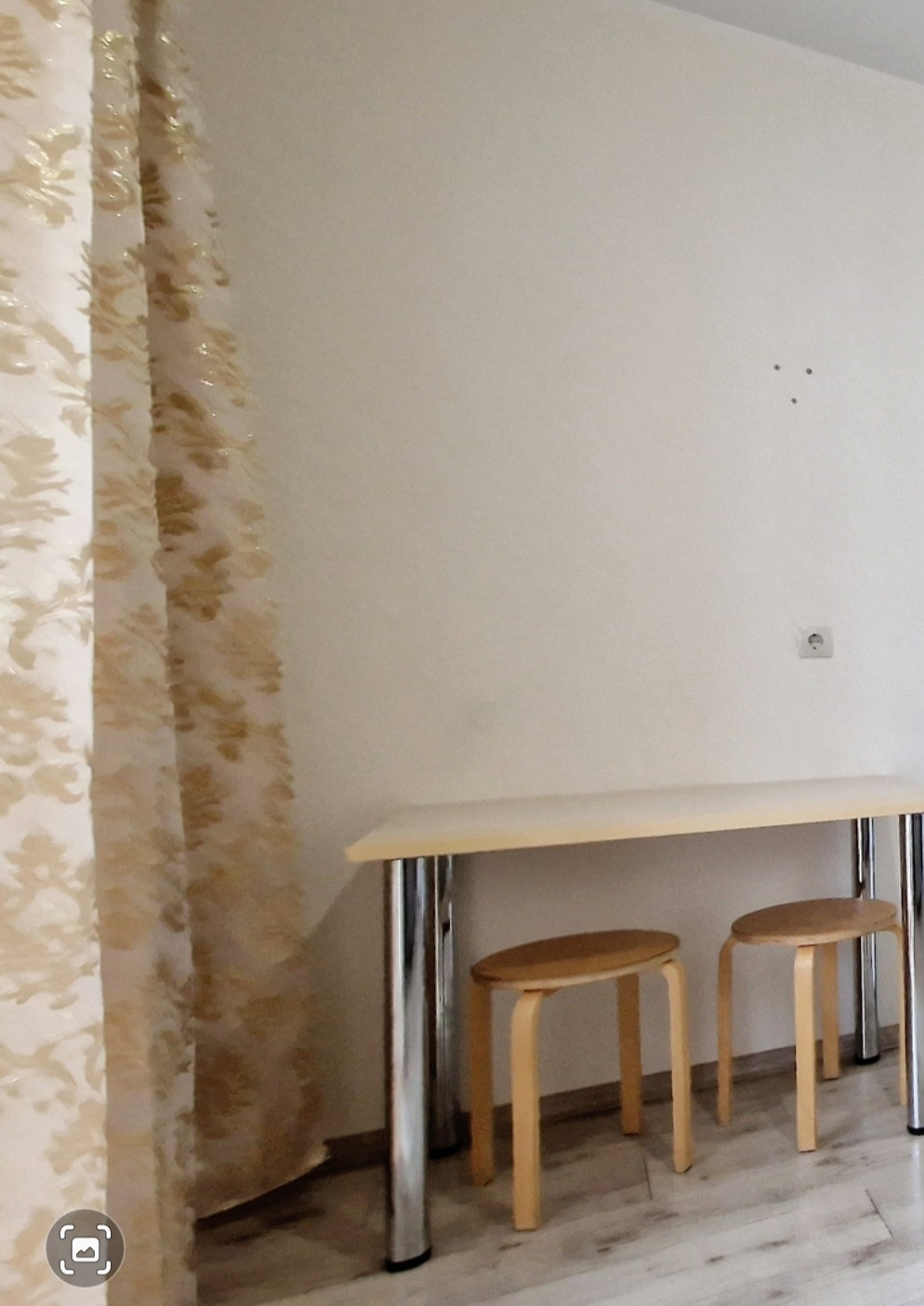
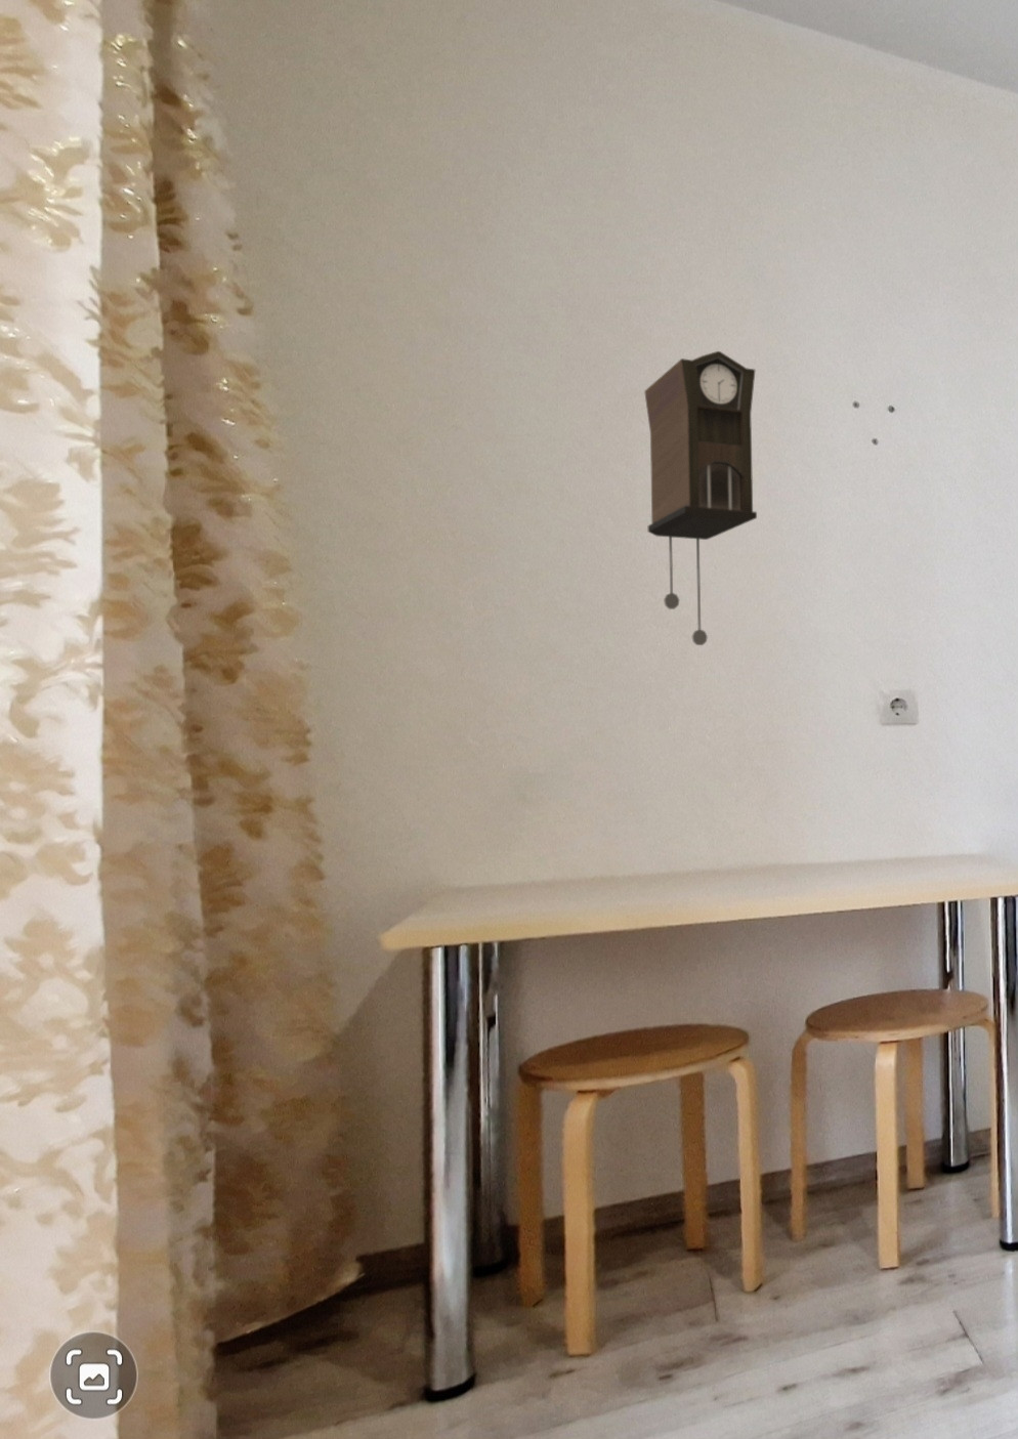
+ pendulum clock [643,350,758,647]
